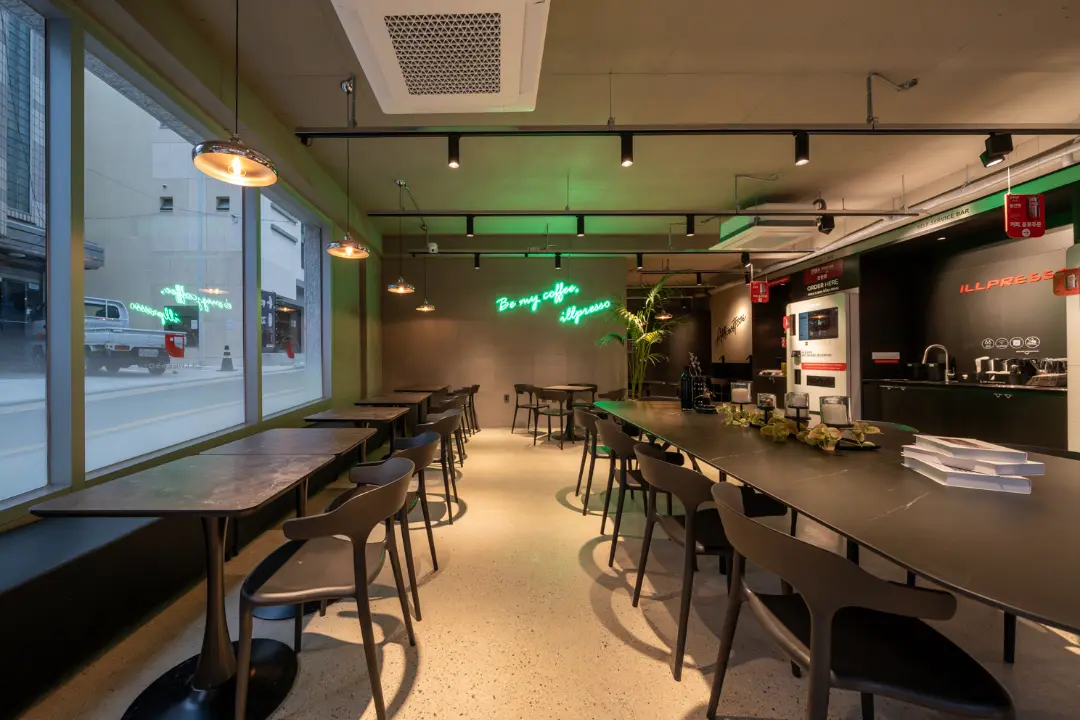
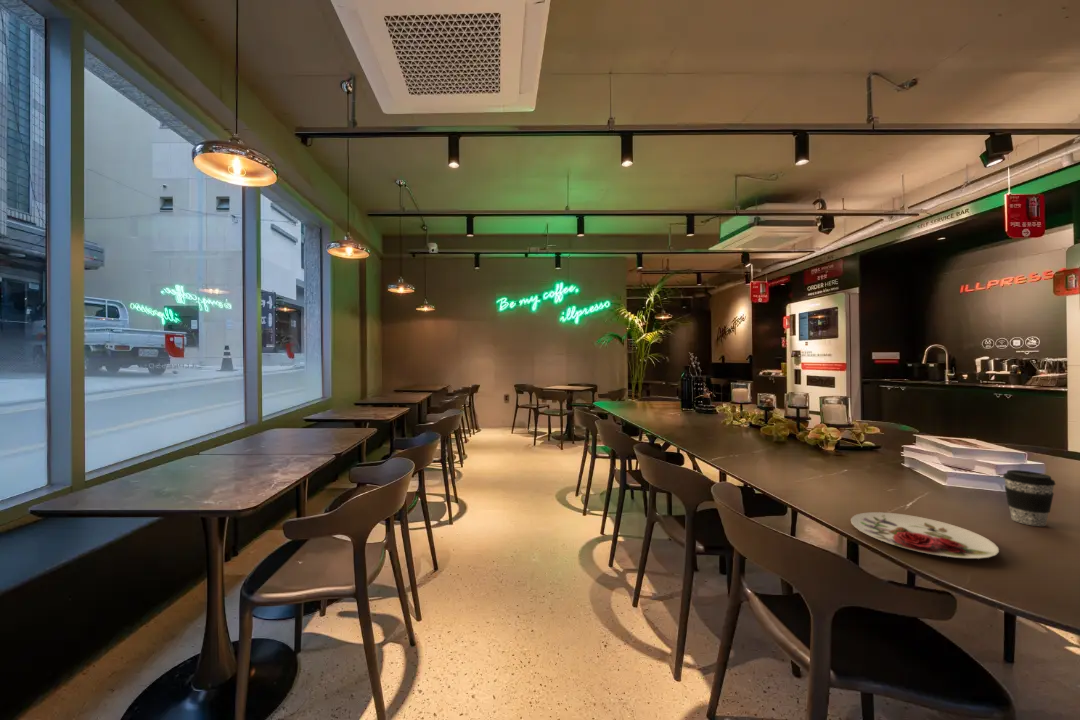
+ coffee cup [1002,469,1057,527]
+ plate [850,511,1000,560]
